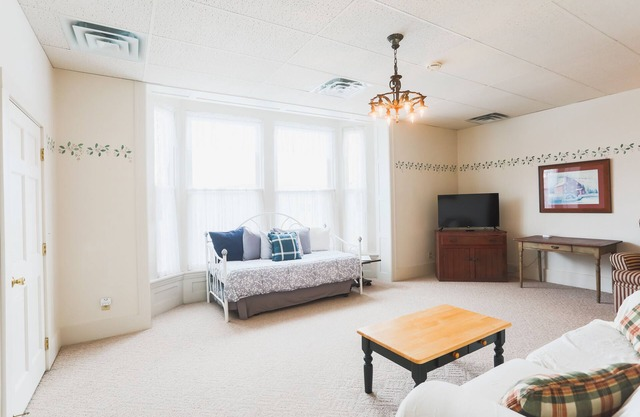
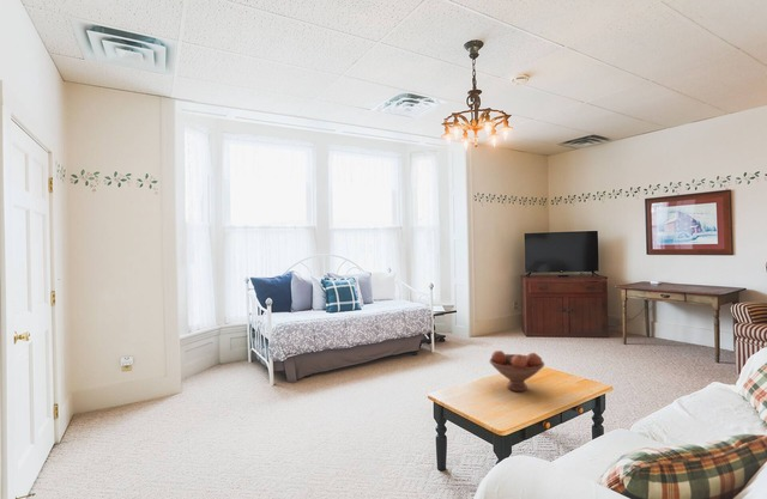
+ fruit bowl [488,349,545,392]
